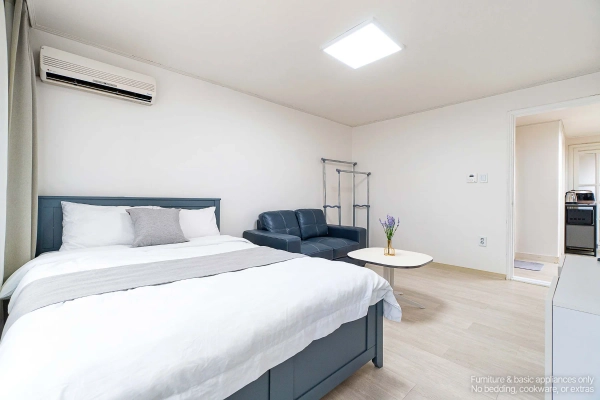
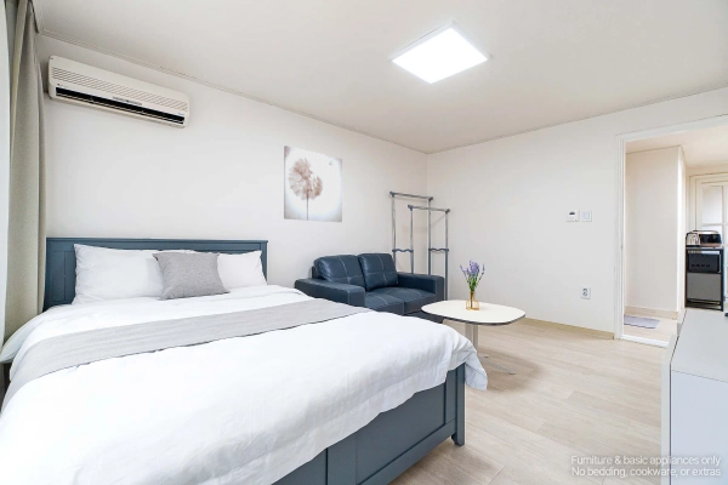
+ wall art [283,144,343,223]
